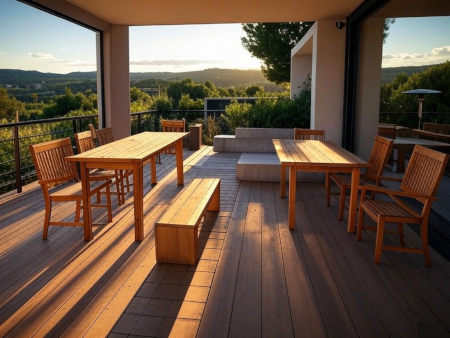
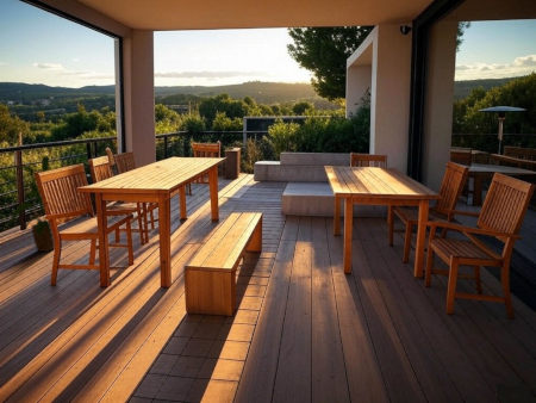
+ house plant [5,154,55,253]
